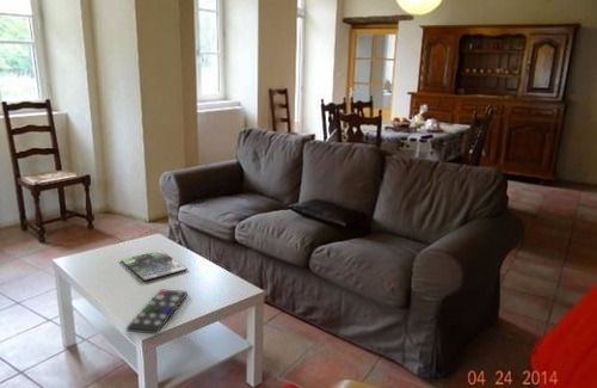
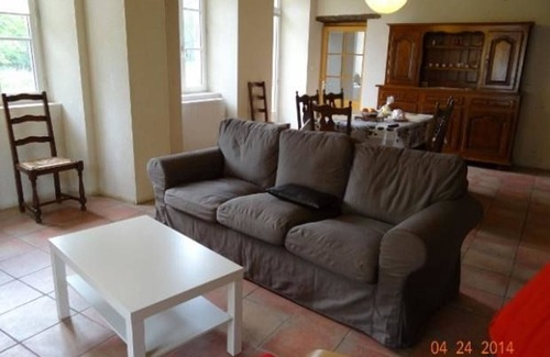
- magazine [119,250,189,282]
- remote control [125,288,189,335]
